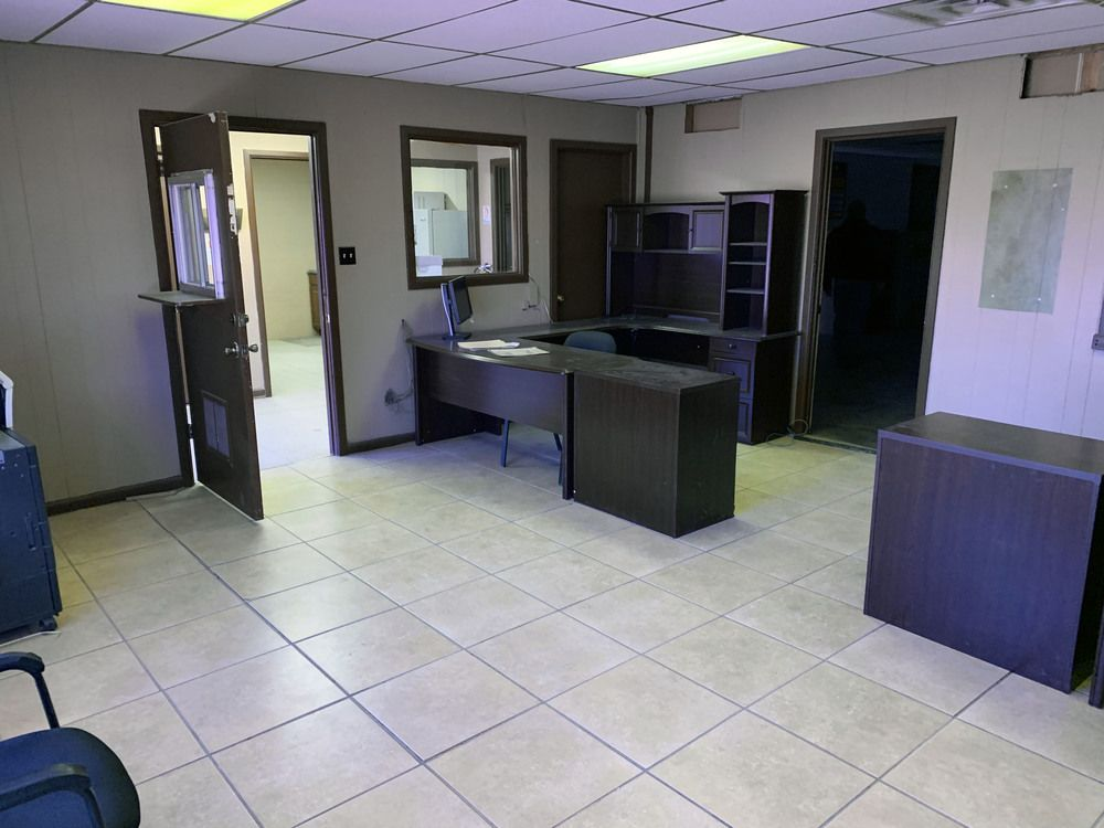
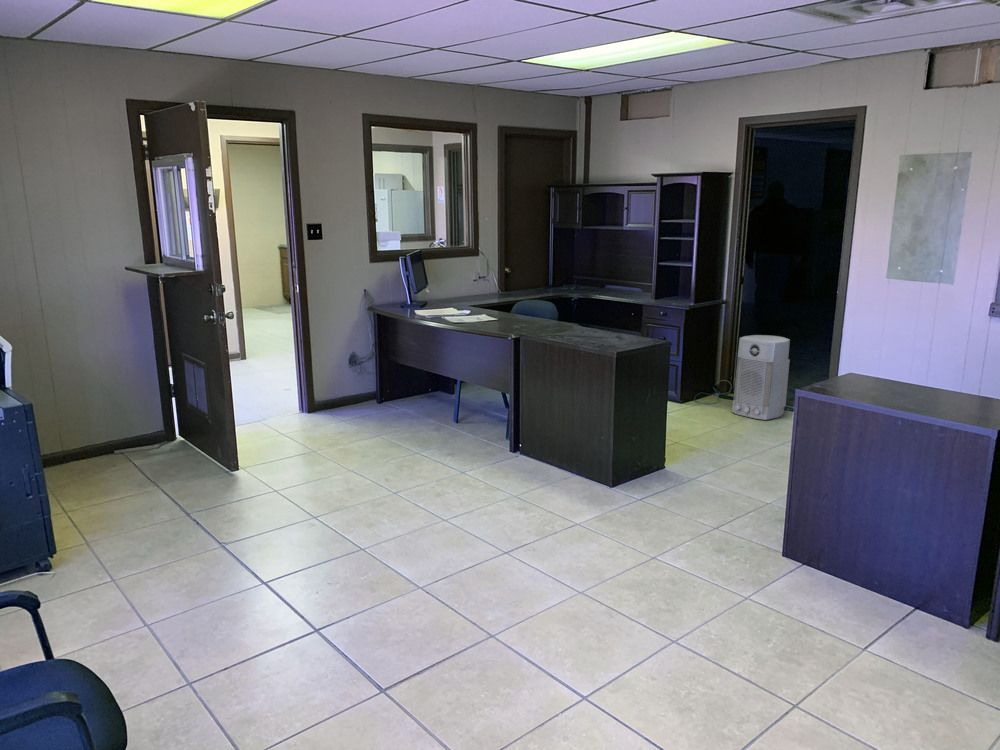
+ air purifier [731,334,791,421]
